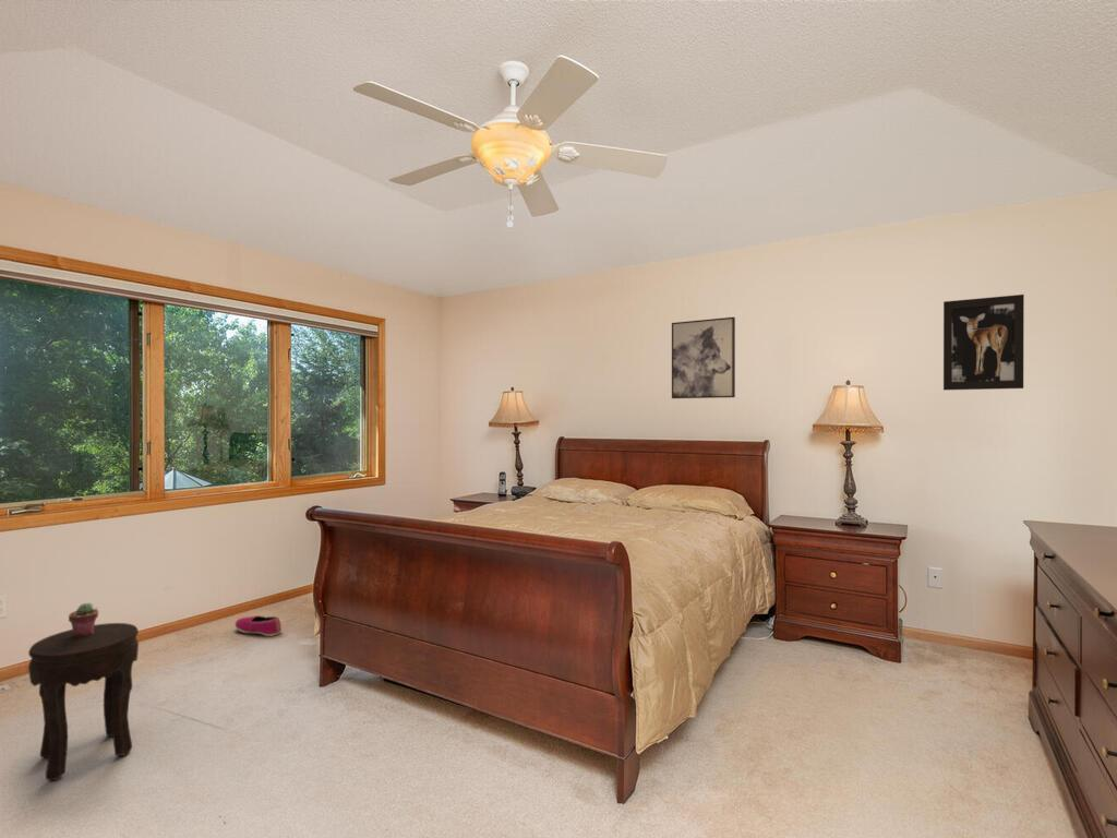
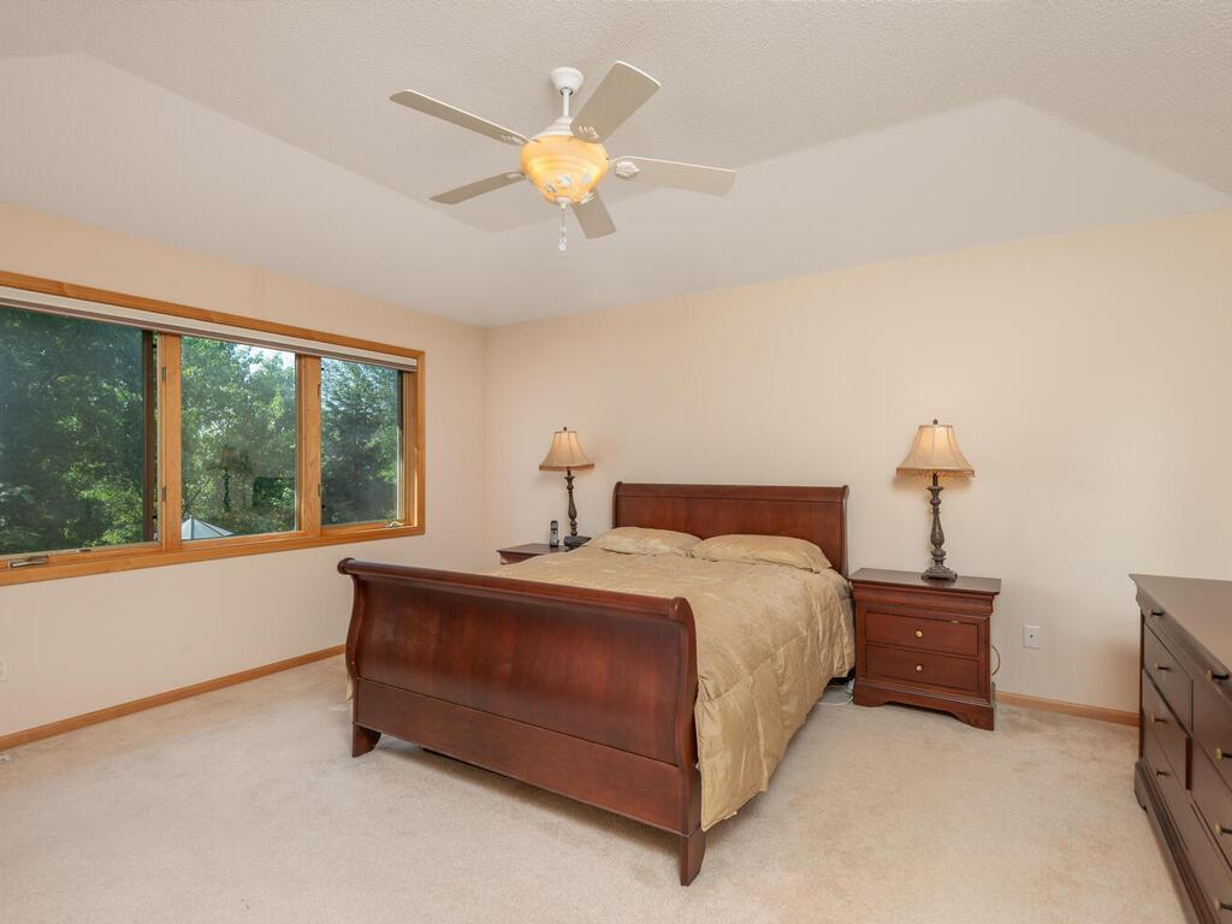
- side table [27,622,140,782]
- wall art [671,316,736,399]
- wall art [942,294,1025,392]
- potted succulent [68,602,99,637]
- shoe [233,614,283,637]
